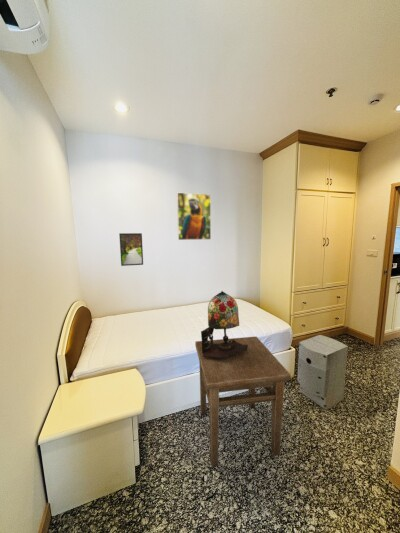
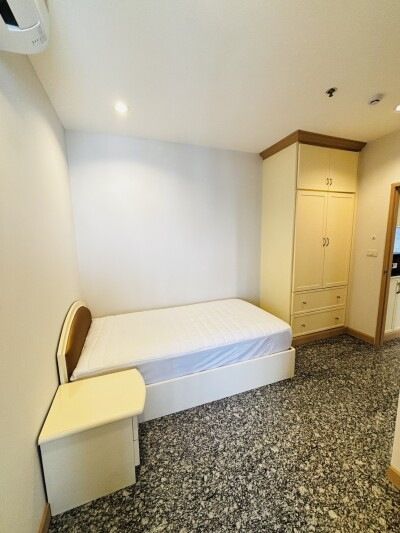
- table lamp [200,290,248,359]
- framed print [176,192,212,241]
- side table [194,336,292,468]
- air purifier [296,334,349,411]
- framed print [118,232,144,267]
